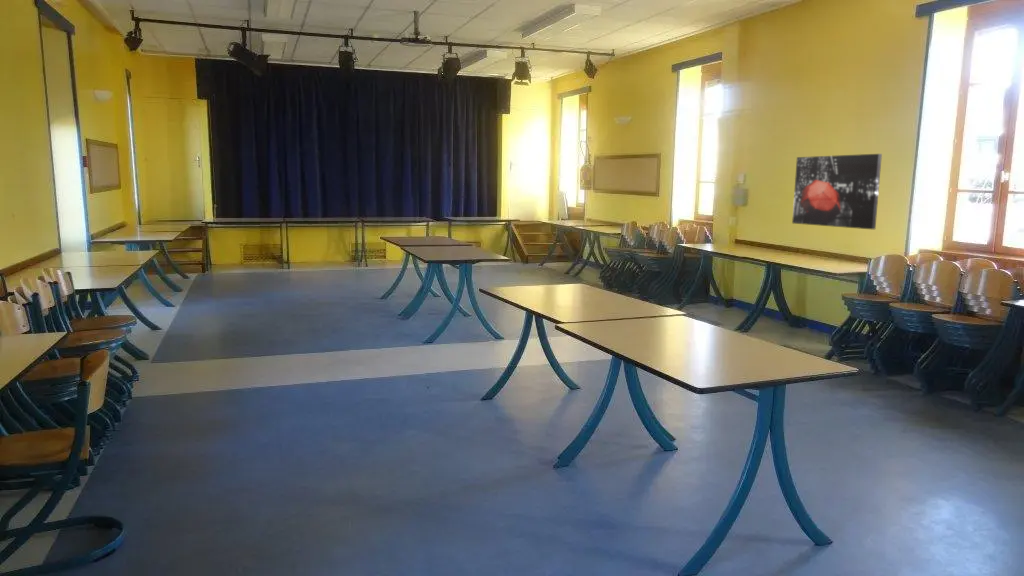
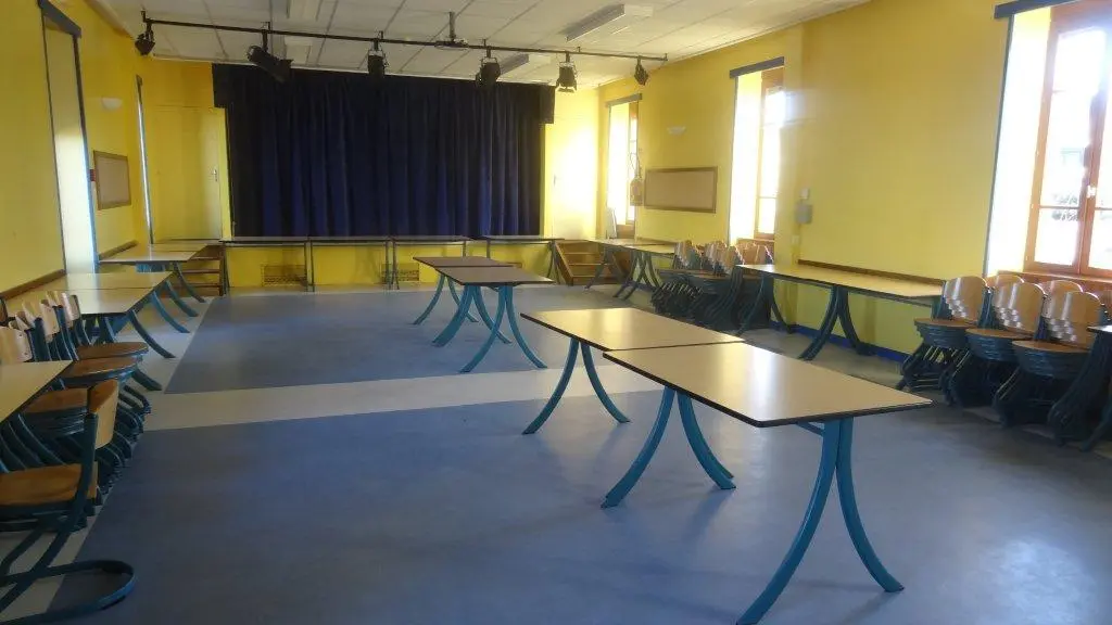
- wall art [791,153,883,230]
